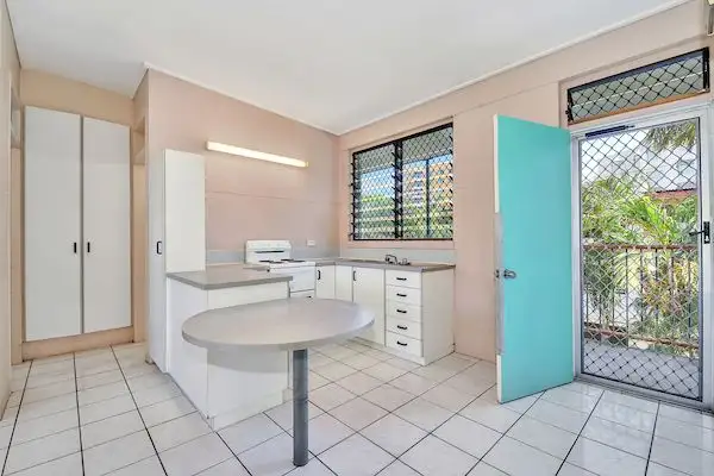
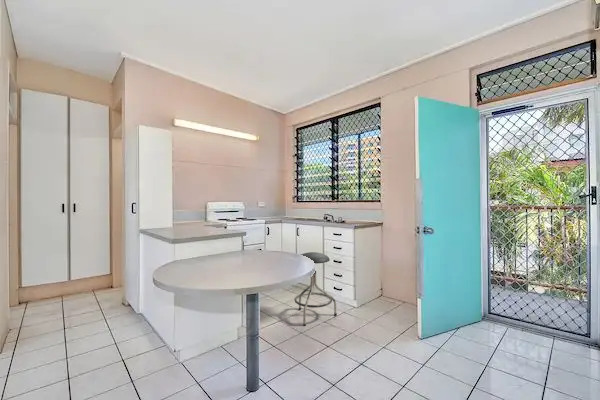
+ stool [293,251,338,327]
